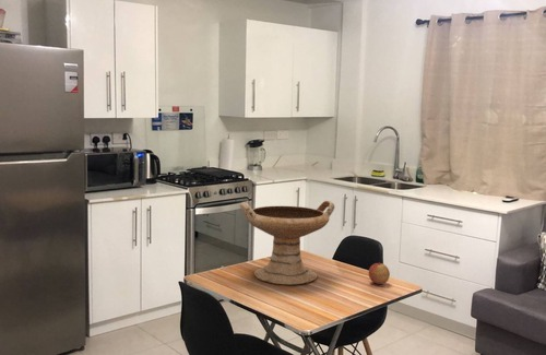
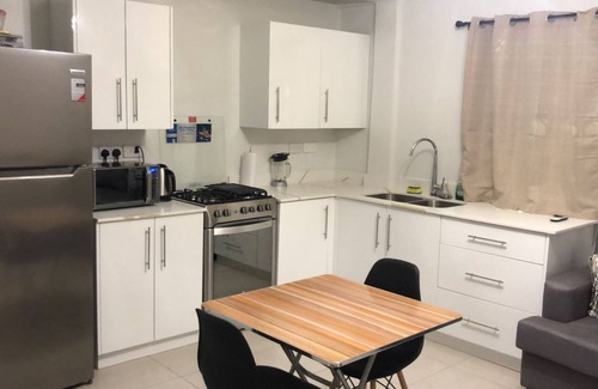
- apple [368,262,391,285]
- decorative bowl [239,200,335,286]
